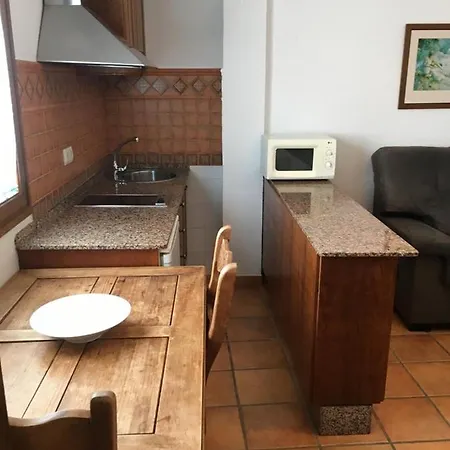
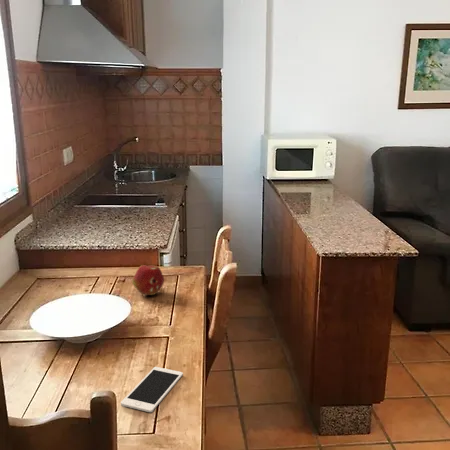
+ cell phone [120,366,184,413]
+ fruit [131,264,165,296]
